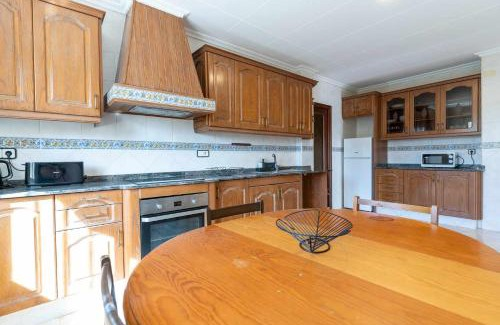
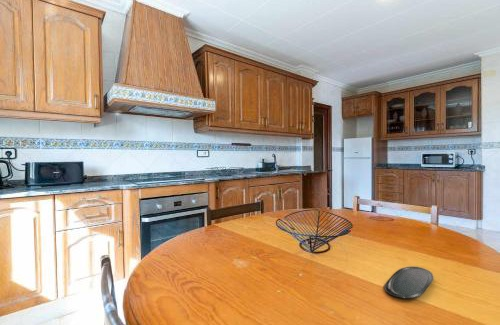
+ oval tray [383,266,434,299]
